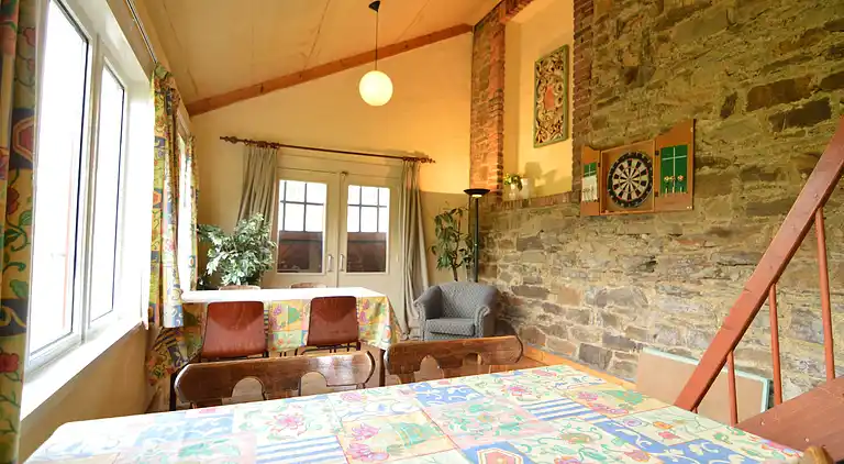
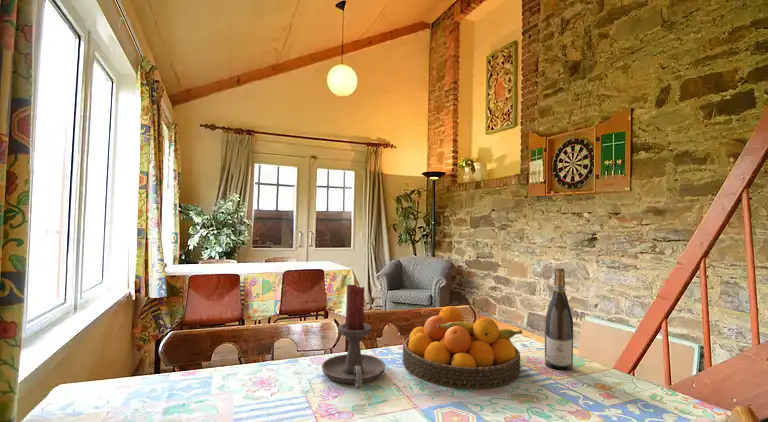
+ fruit bowl [402,305,524,390]
+ candle holder [321,283,386,389]
+ wine bottle [544,267,574,372]
